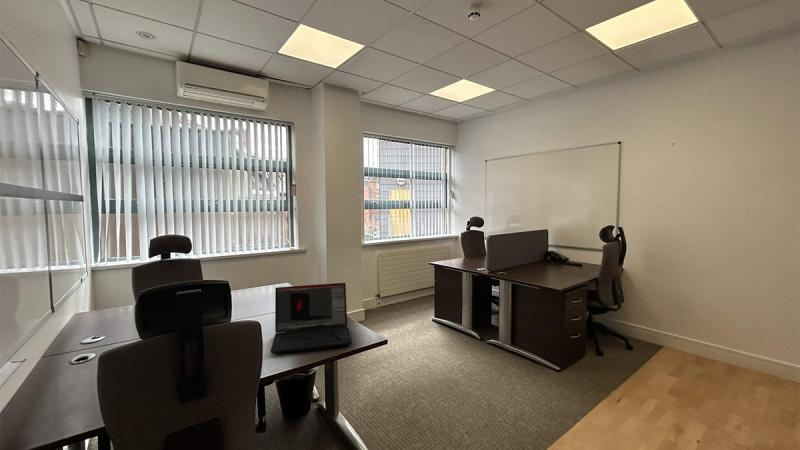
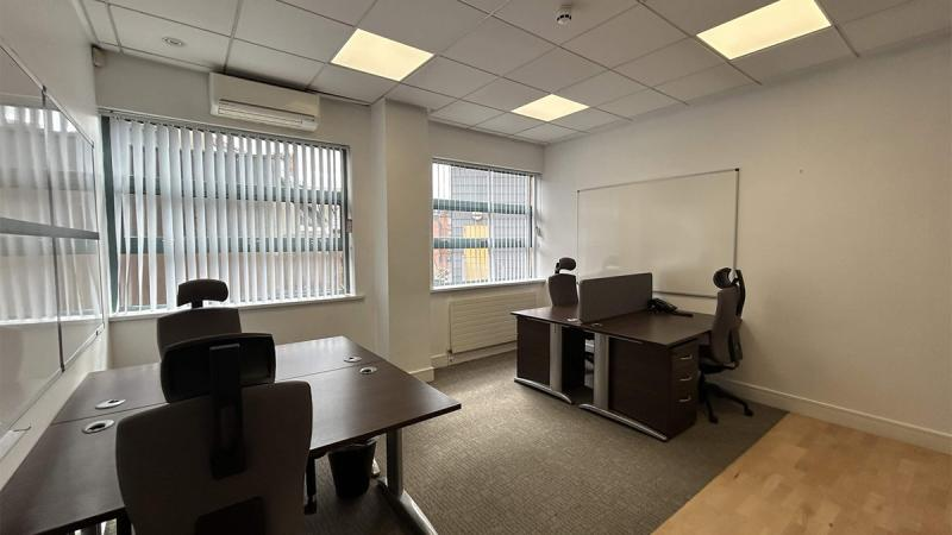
- laptop [270,282,353,355]
